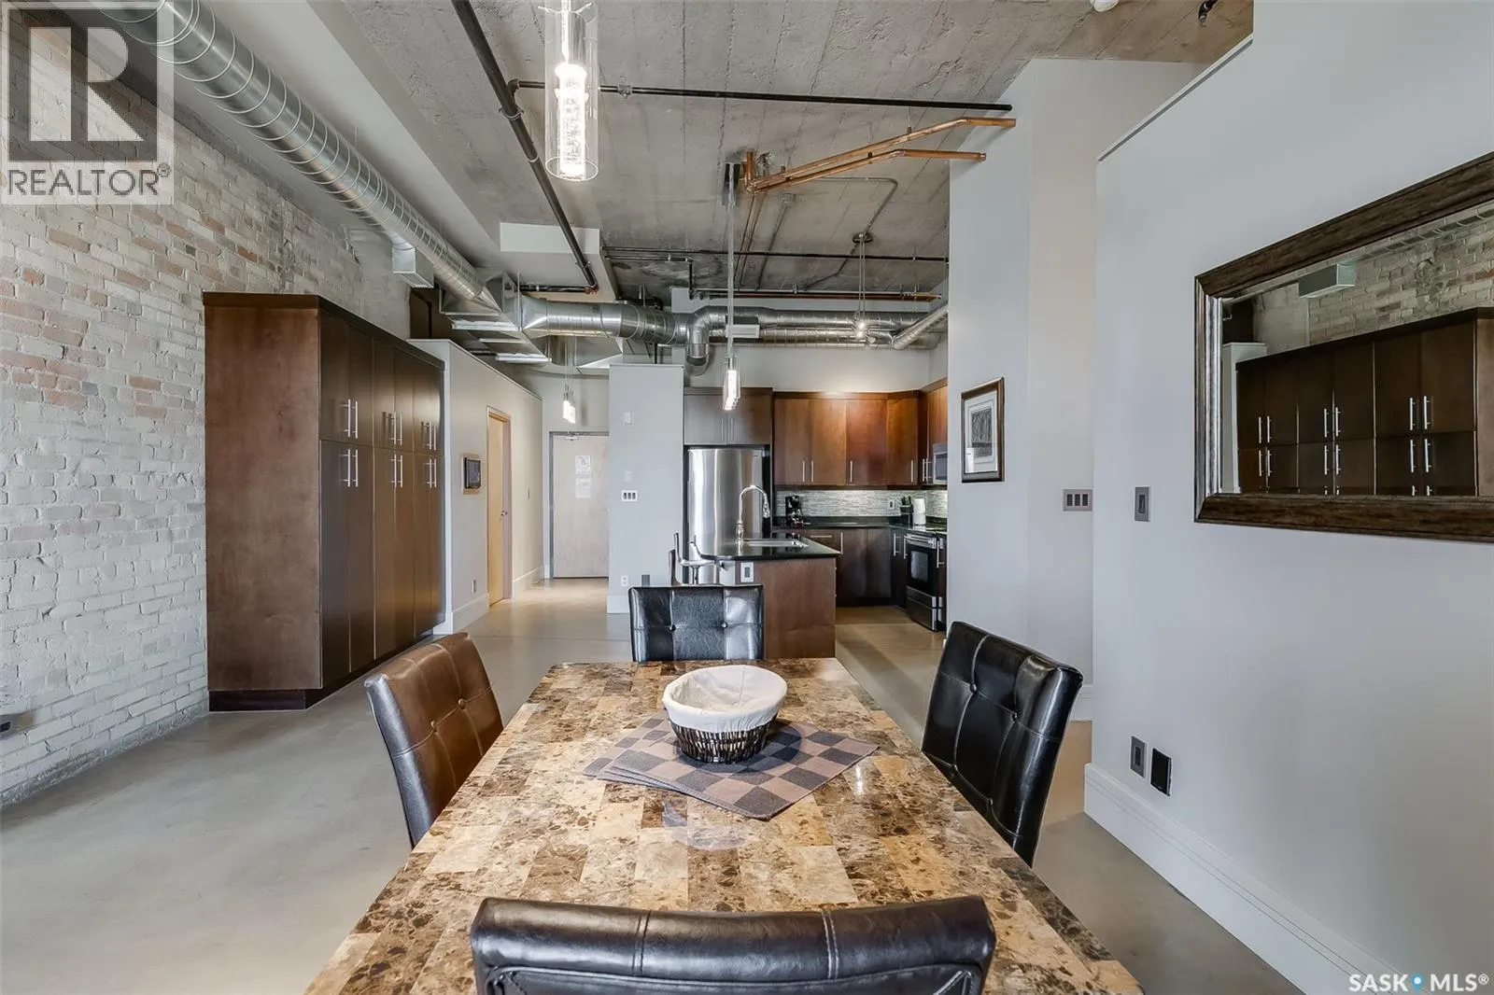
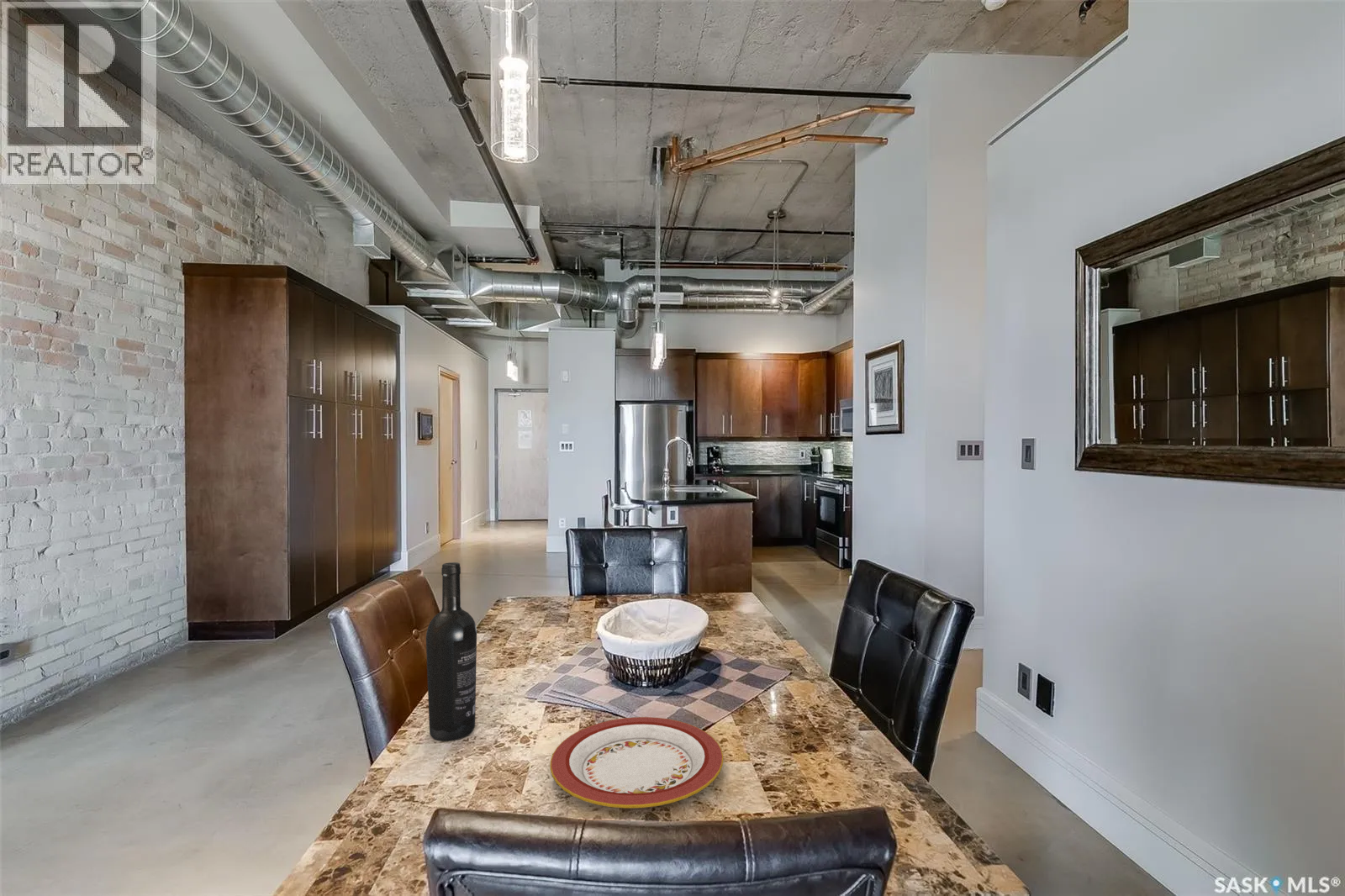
+ plate [550,716,724,809]
+ wine bottle [425,561,477,742]
